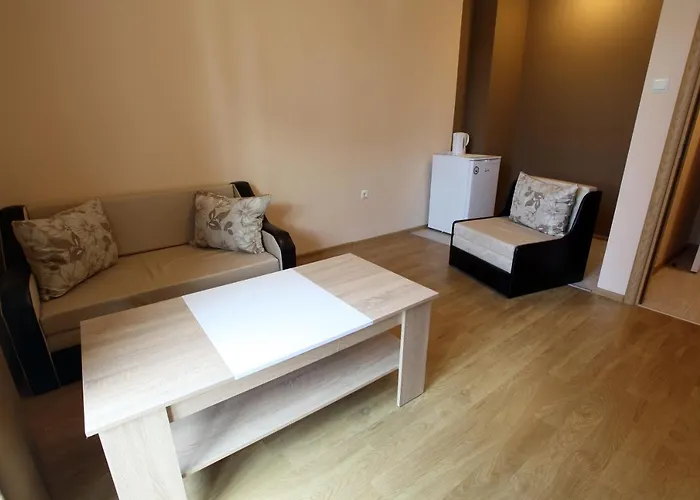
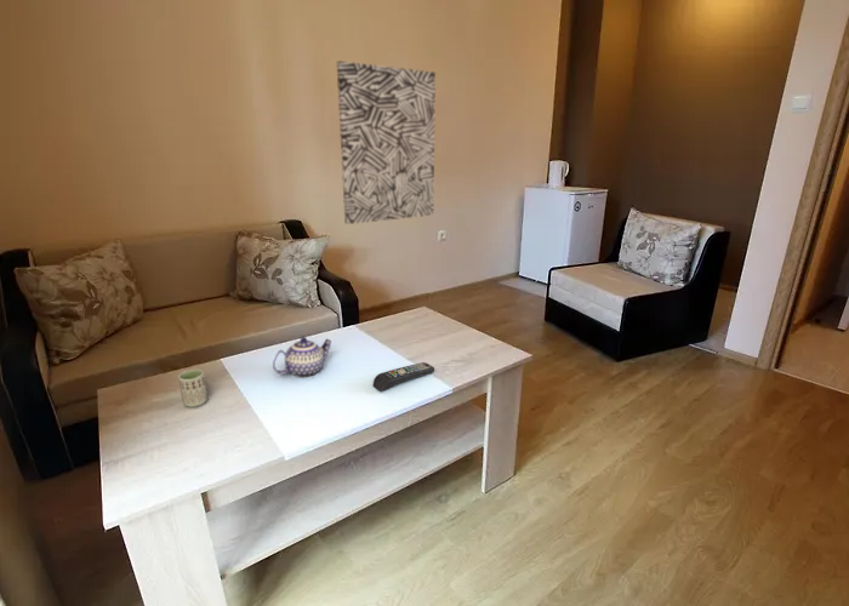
+ teapot [272,336,332,378]
+ remote control [372,361,435,393]
+ wall art [336,61,437,225]
+ cup [177,368,209,408]
